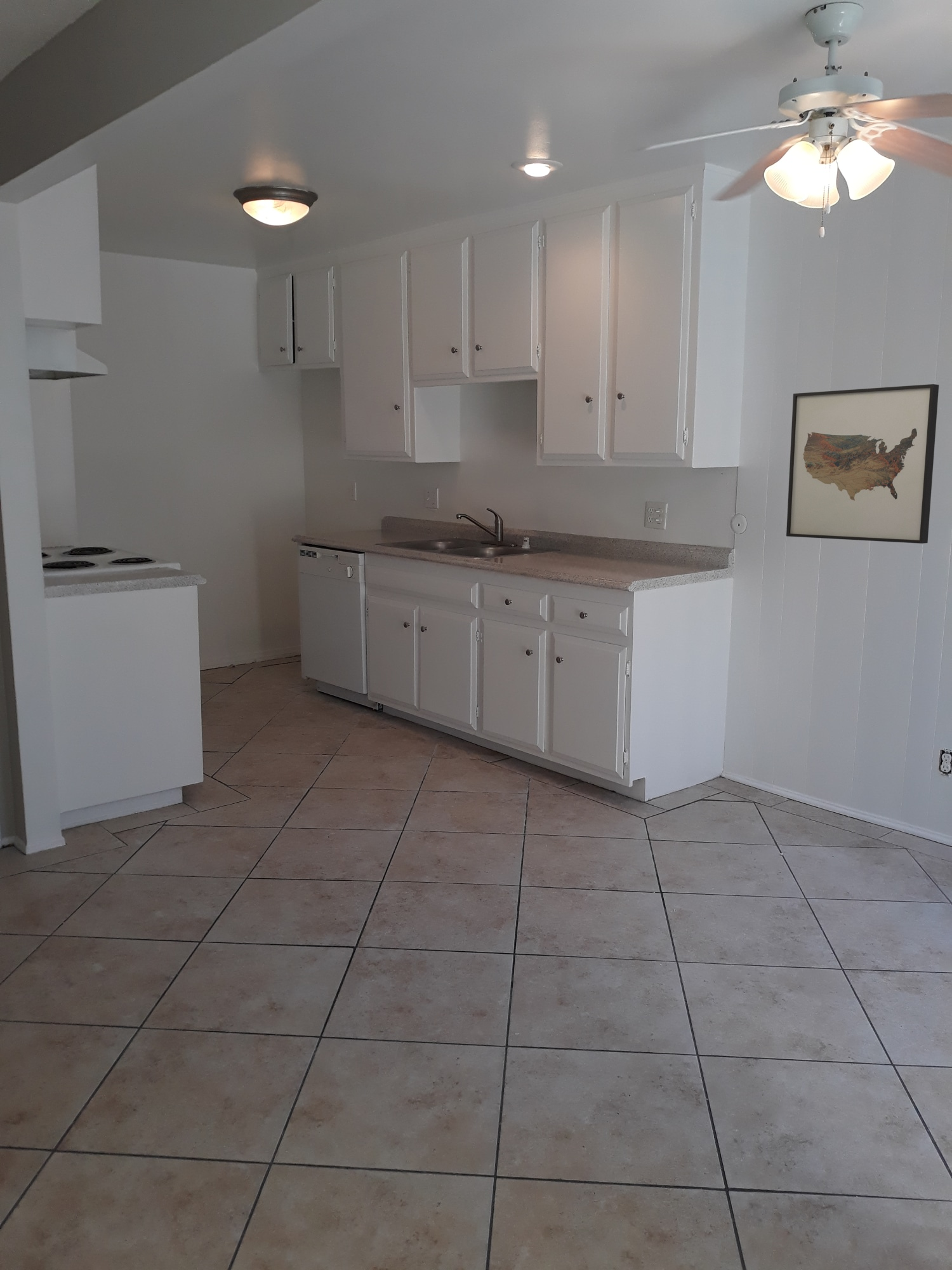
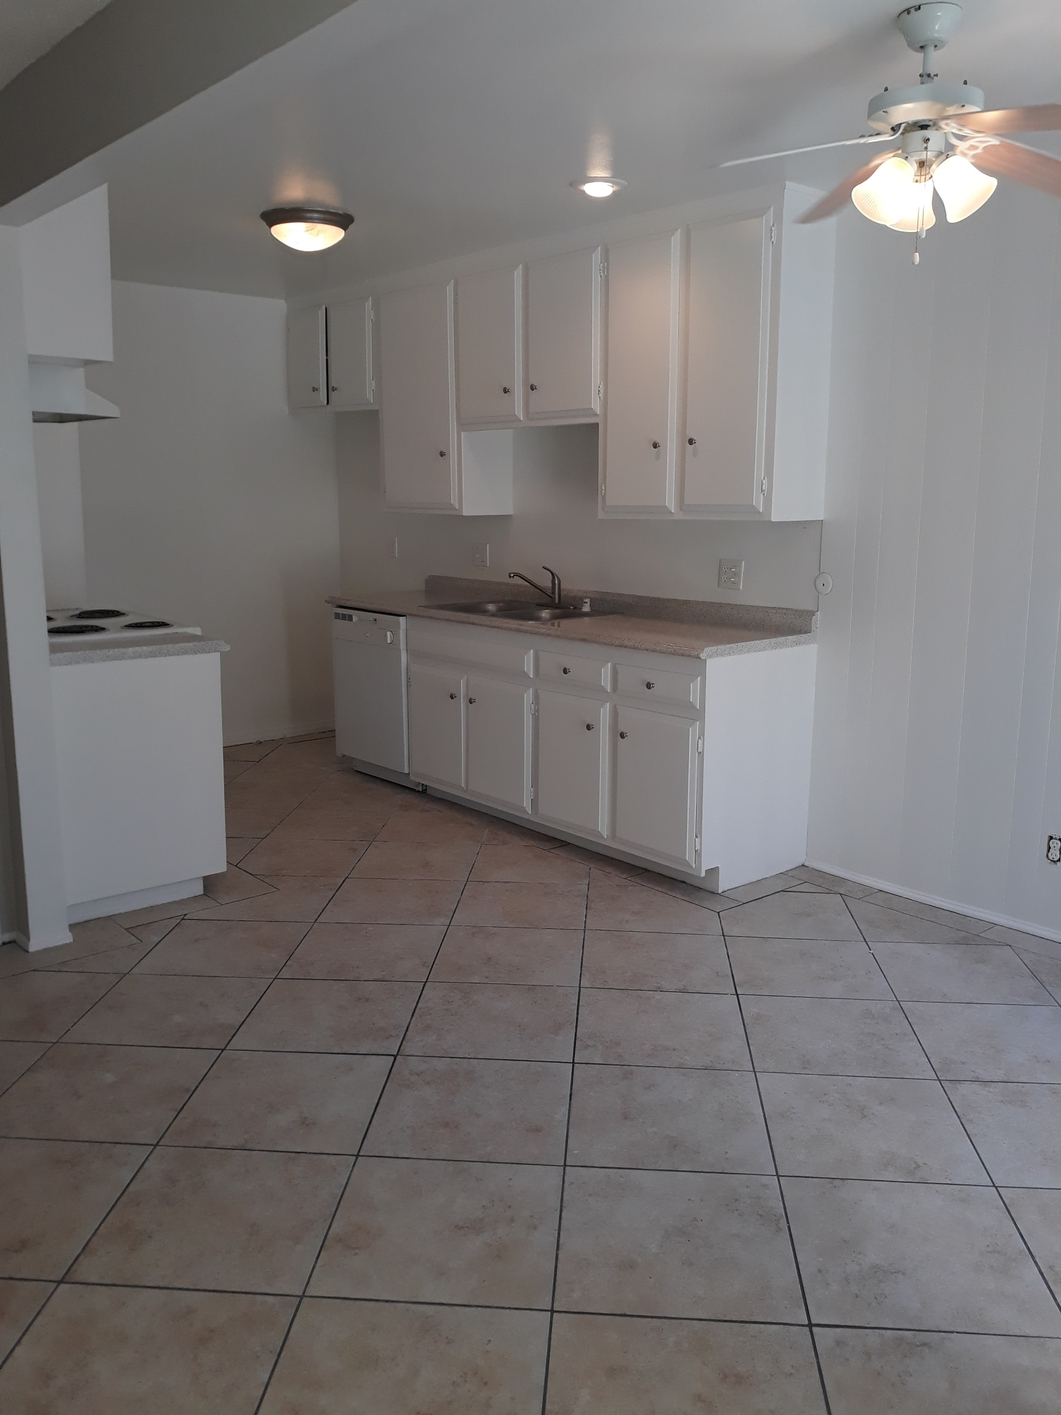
- wall art [786,384,939,544]
